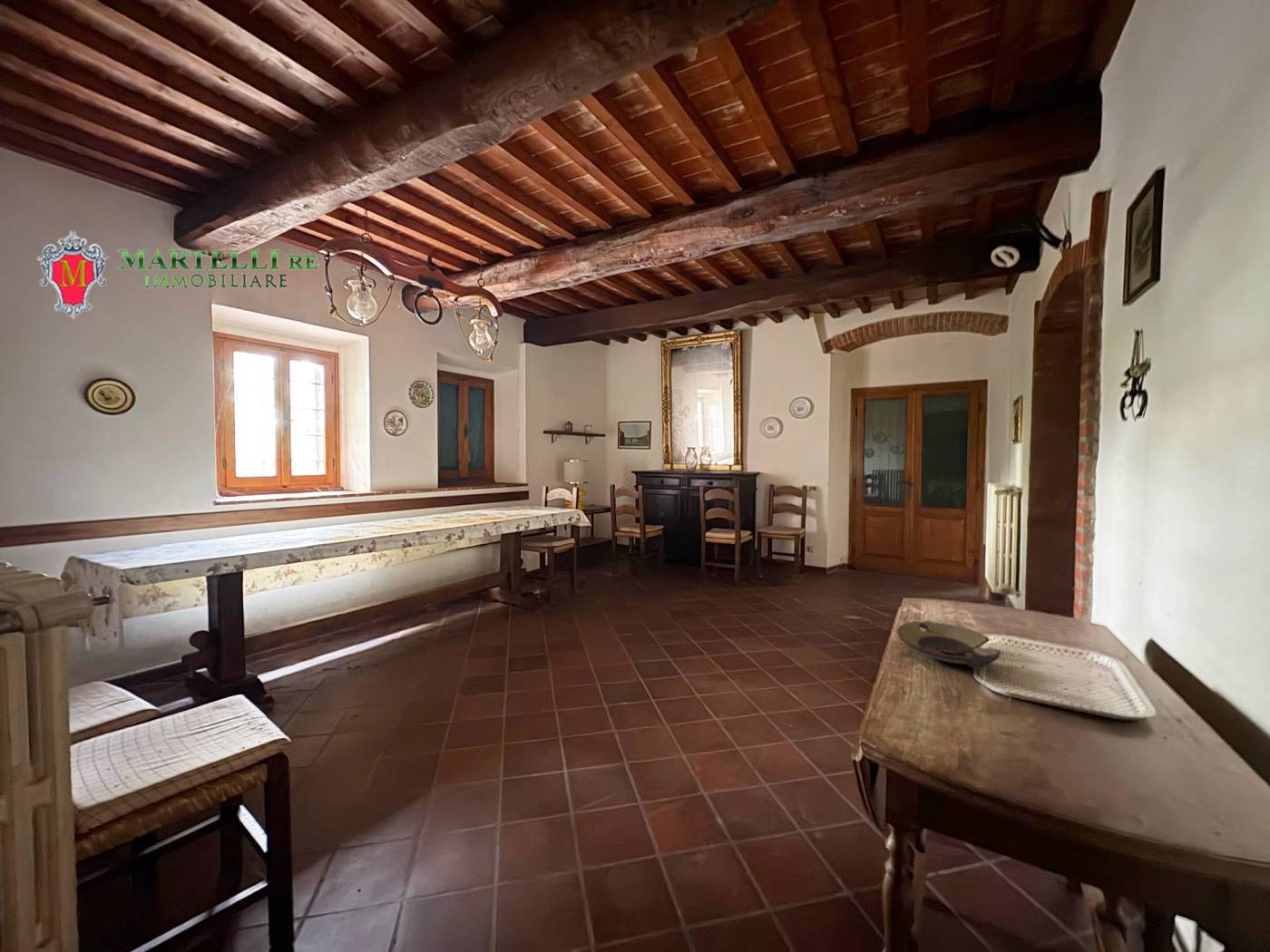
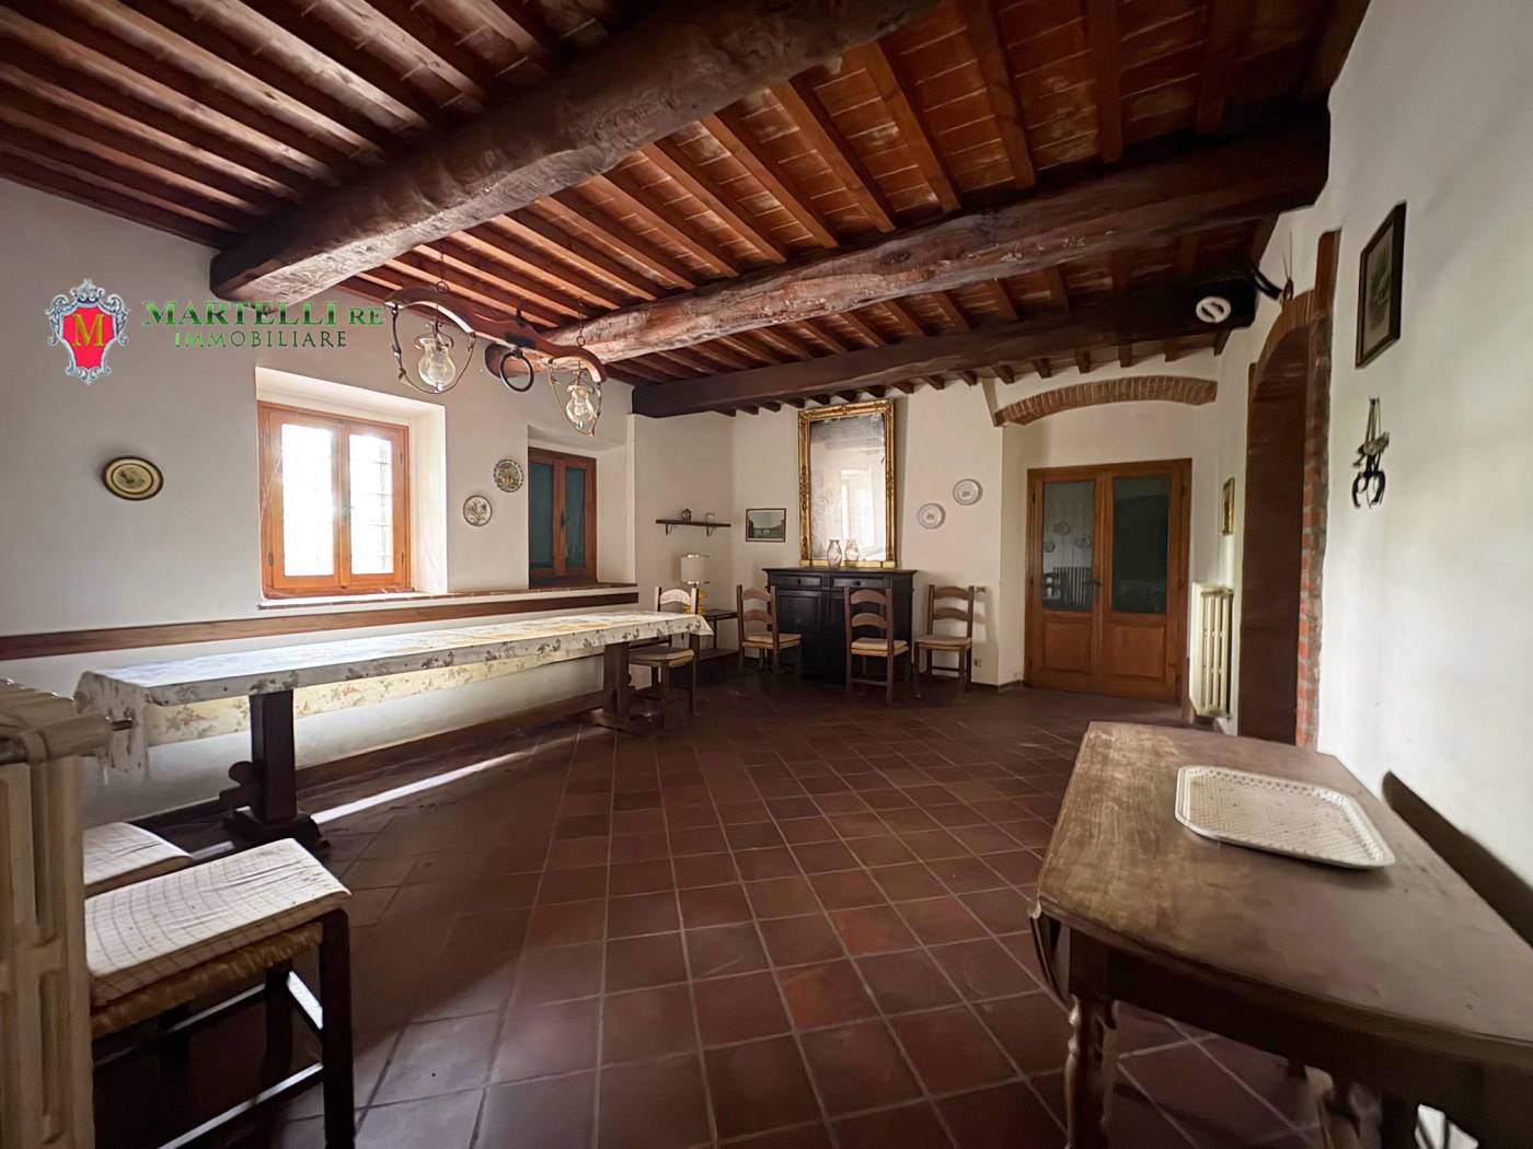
- oil lamp [896,620,1001,670]
